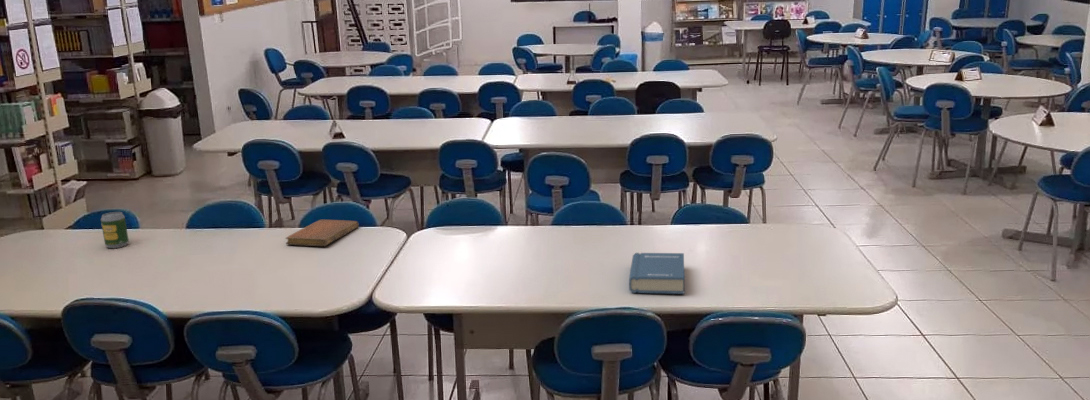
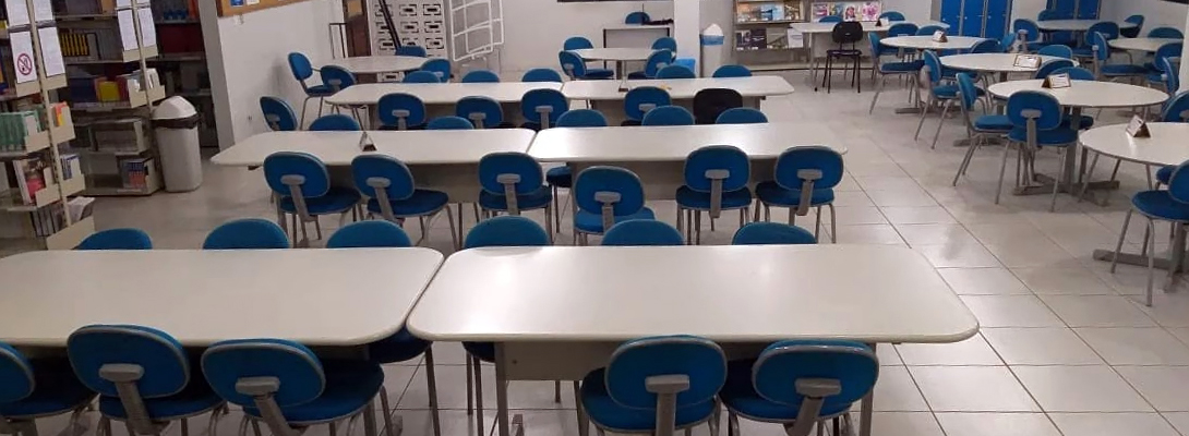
- soda can [100,211,130,249]
- notebook [285,219,360,247]
- book [628,252,685,295]
